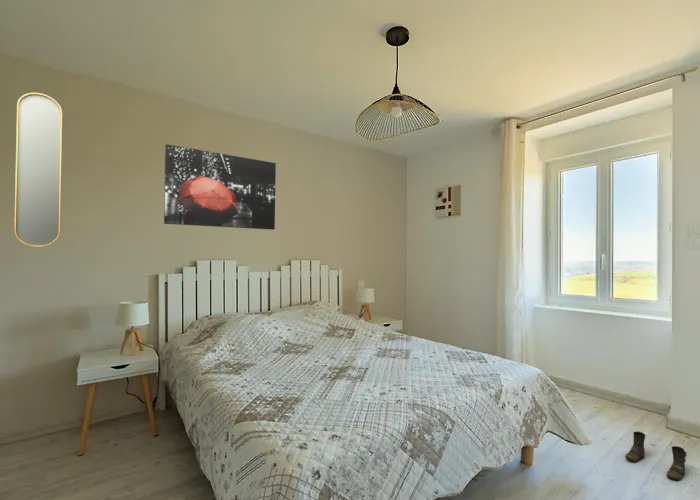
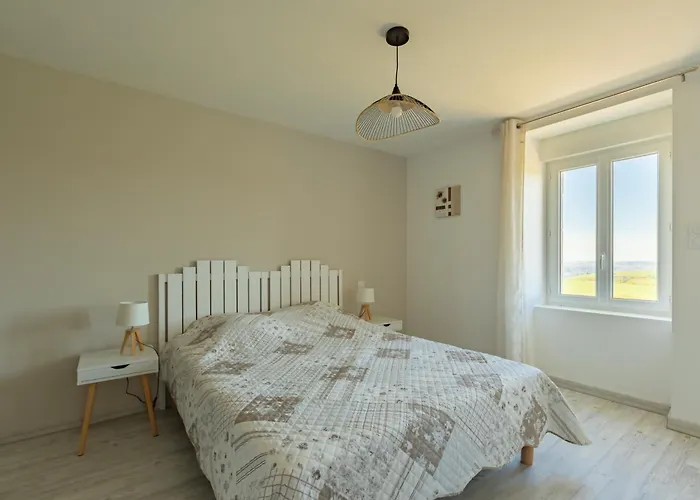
- boots [624,431,687,482]
- home mirror [13,92,63,248]
- wall art [163,143,277,231]
